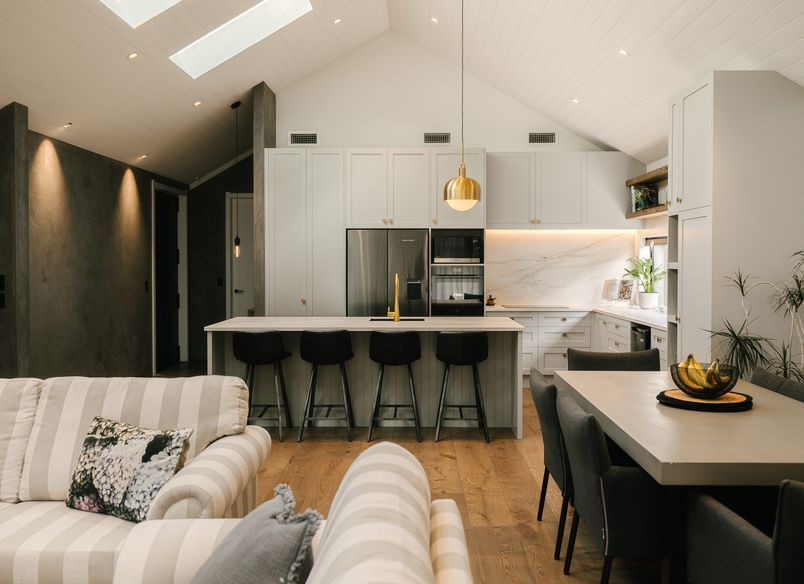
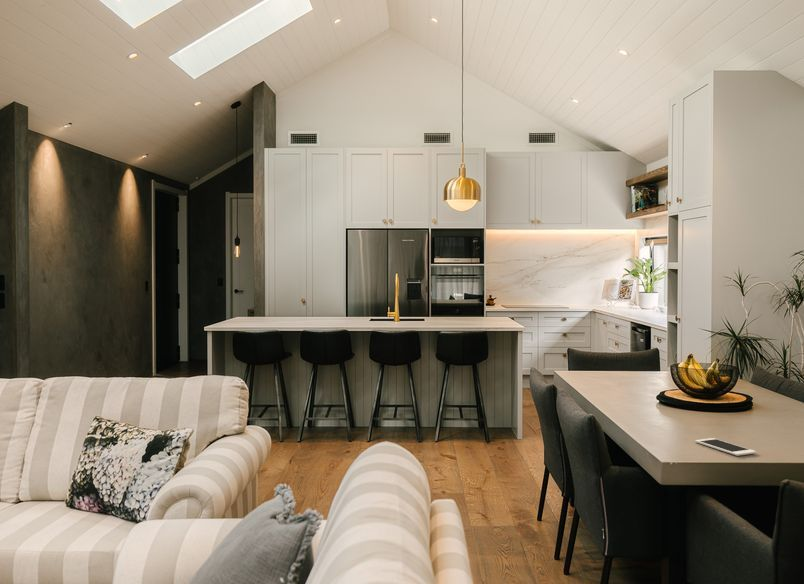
+ cell phone [694,437,757,457]
